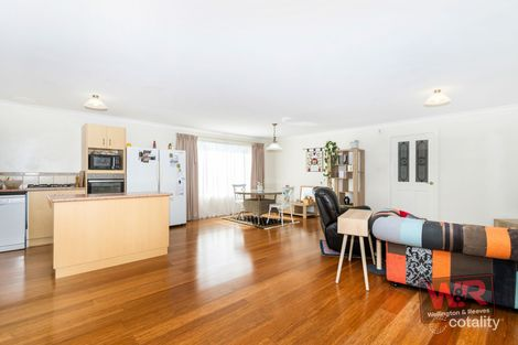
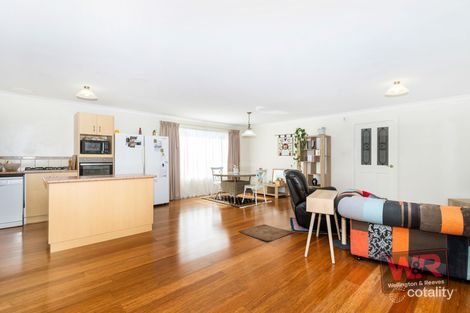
+ rug [238,223,293,242]
